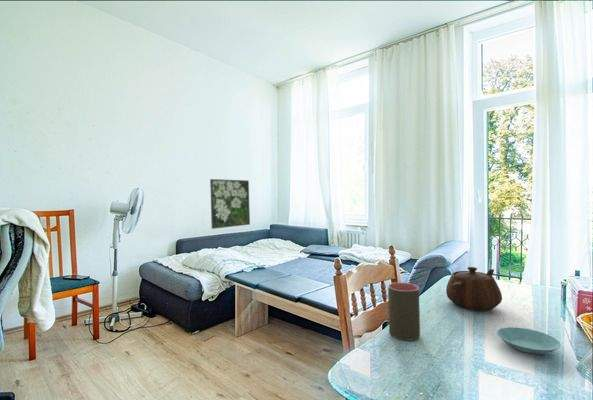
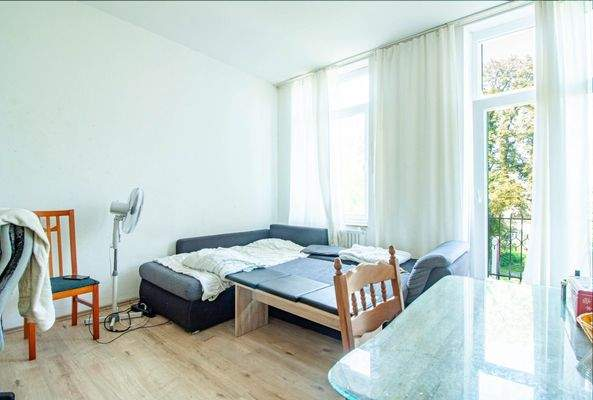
- cup [387,282,421,341]
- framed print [209,178,251,230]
- saucer [496,326,562,355]
- teapot [445,266,503,312]
